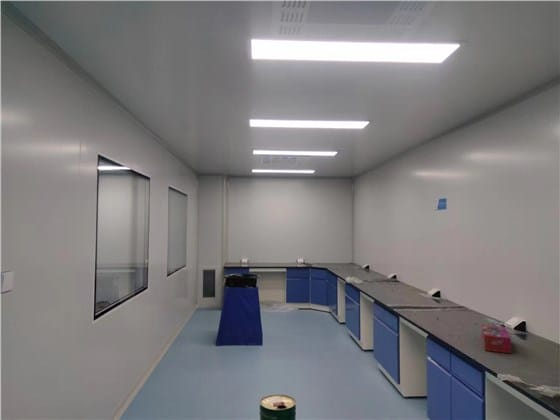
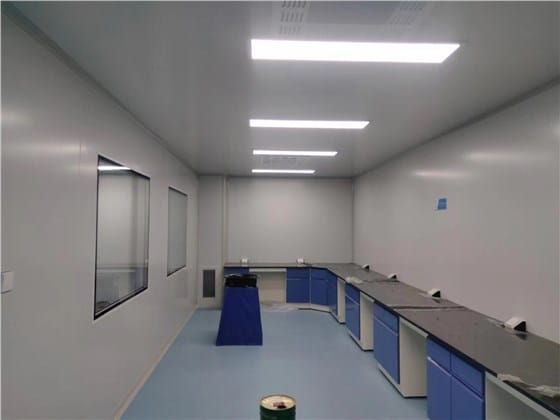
- tissue box [481,324,512,355]
